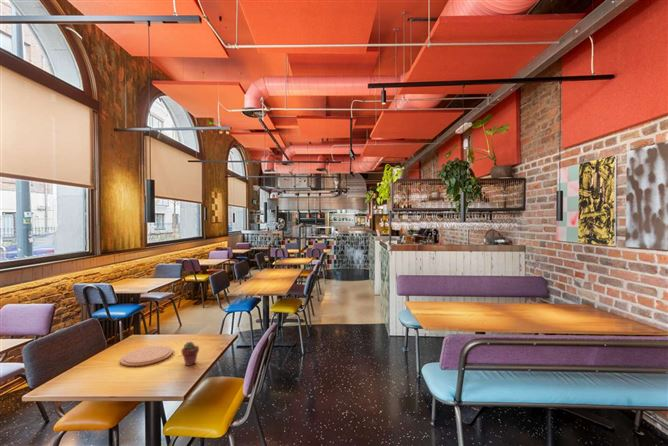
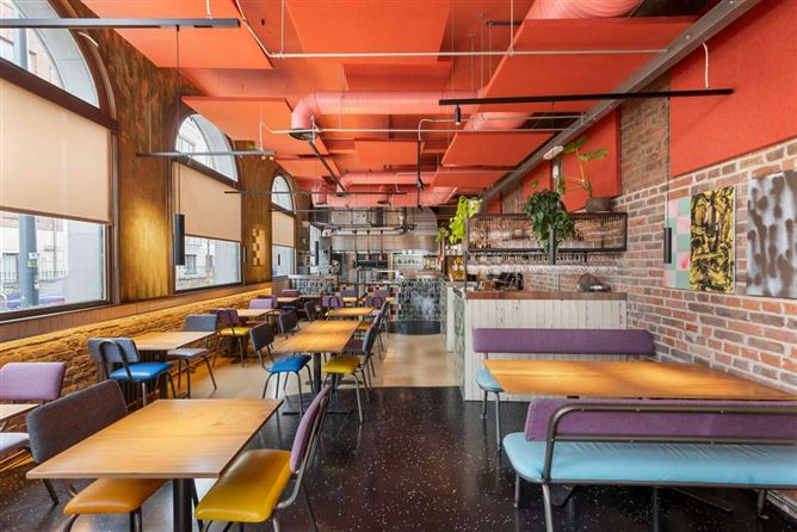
- plate [119,345,174,367]
- potted succulent [180,341,200,367]
